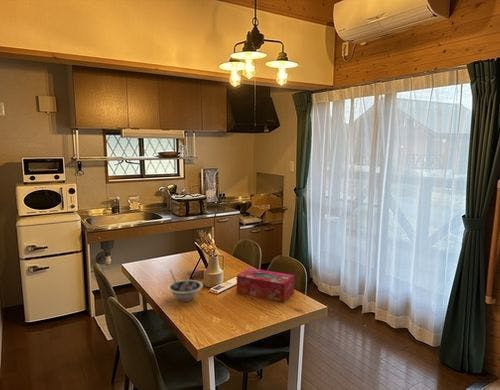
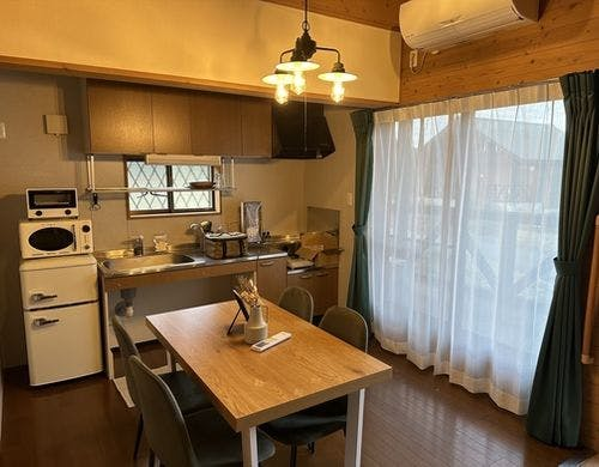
- bowl [166,269,204,303]
- tissue box [236,267,295,303]
